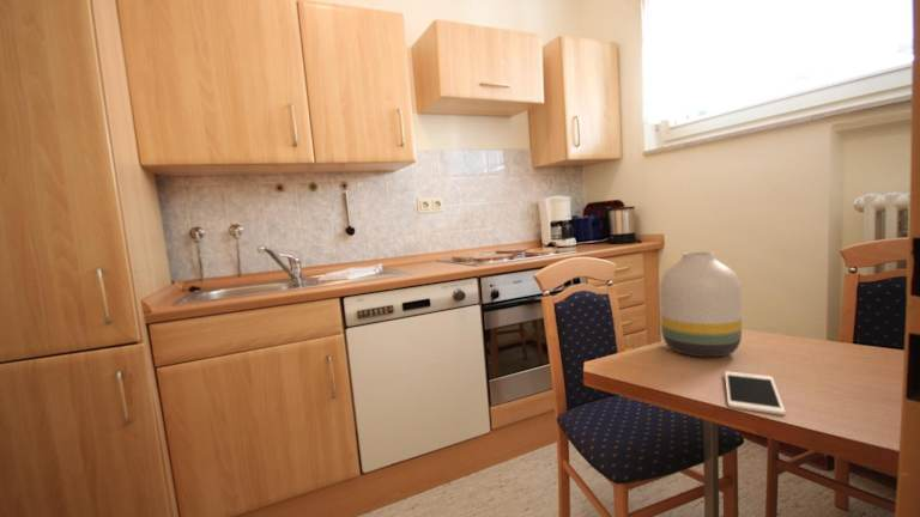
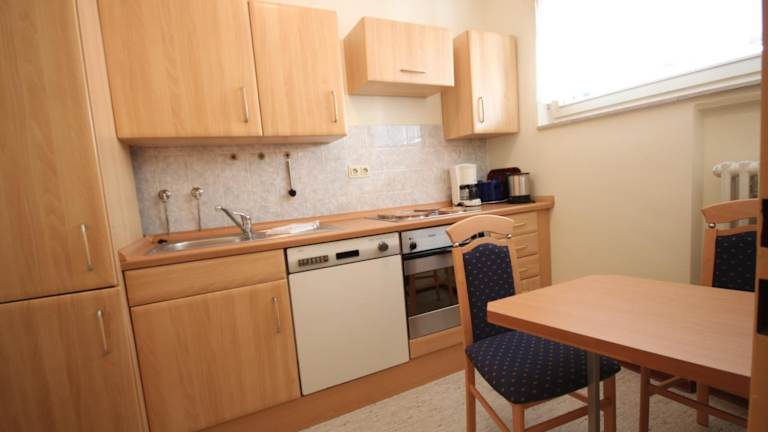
- cell phone [724,370,787,416]
- vase [659,251,743,358]
